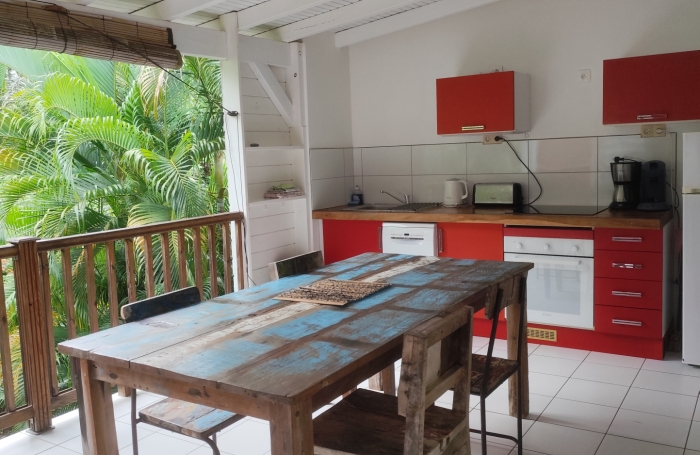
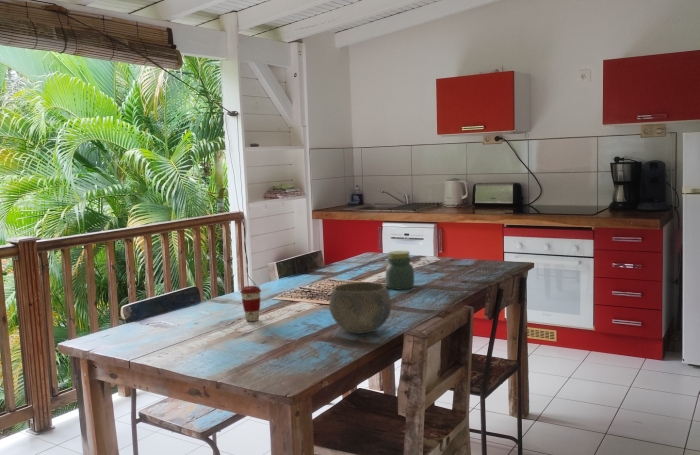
+ coffee cup [239,285,262,322]
+ bowl [328,281,392,334]
+ jar [385,250,415,290]
